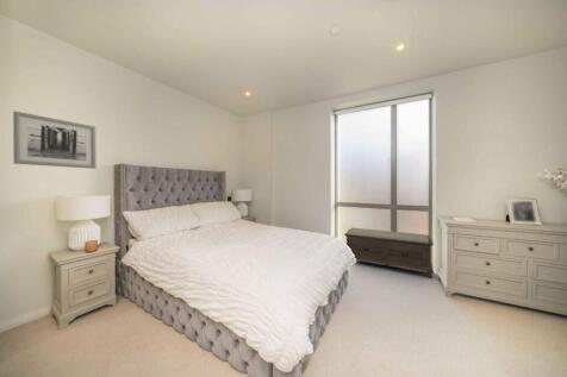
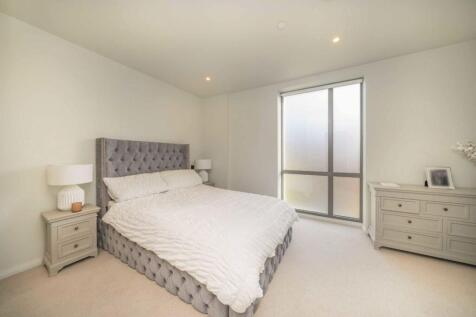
- wall art [12,109,98,170]
- bench [343,227,435,278]
